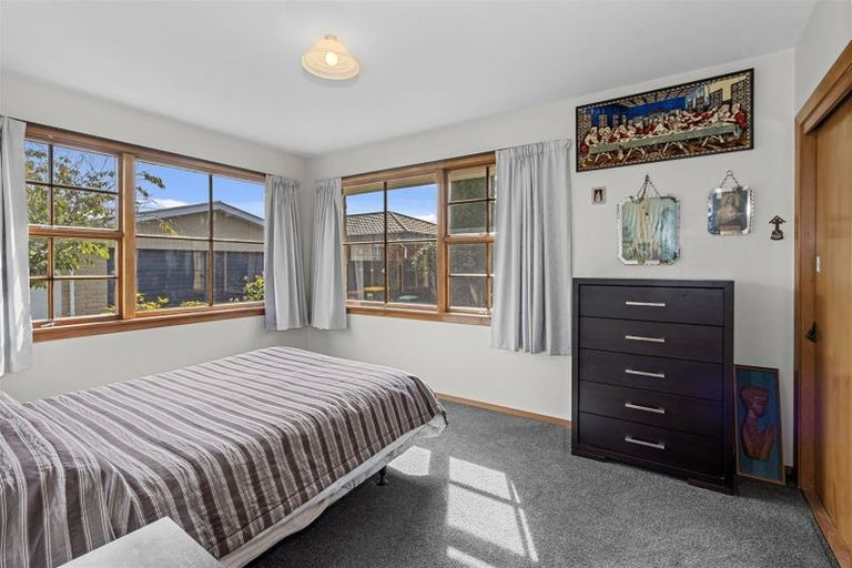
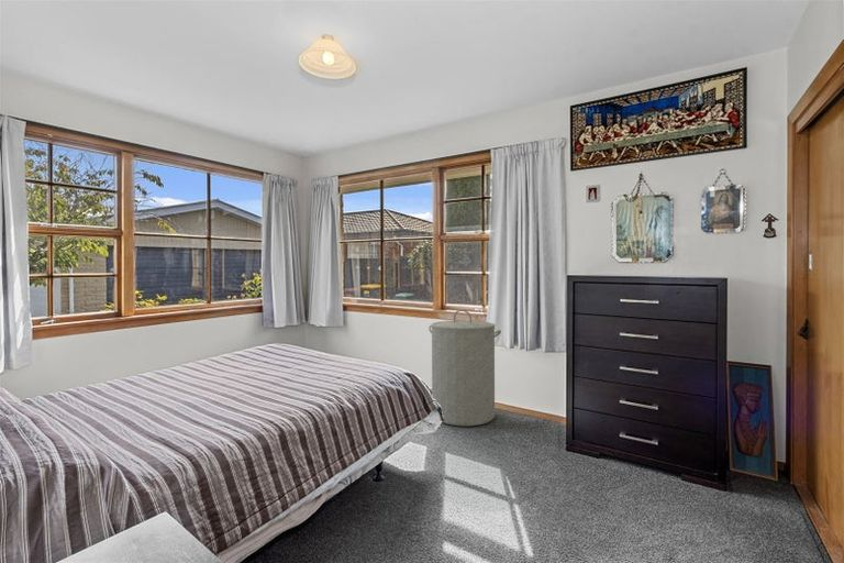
+ laundry hamper [427,308,502,427]
